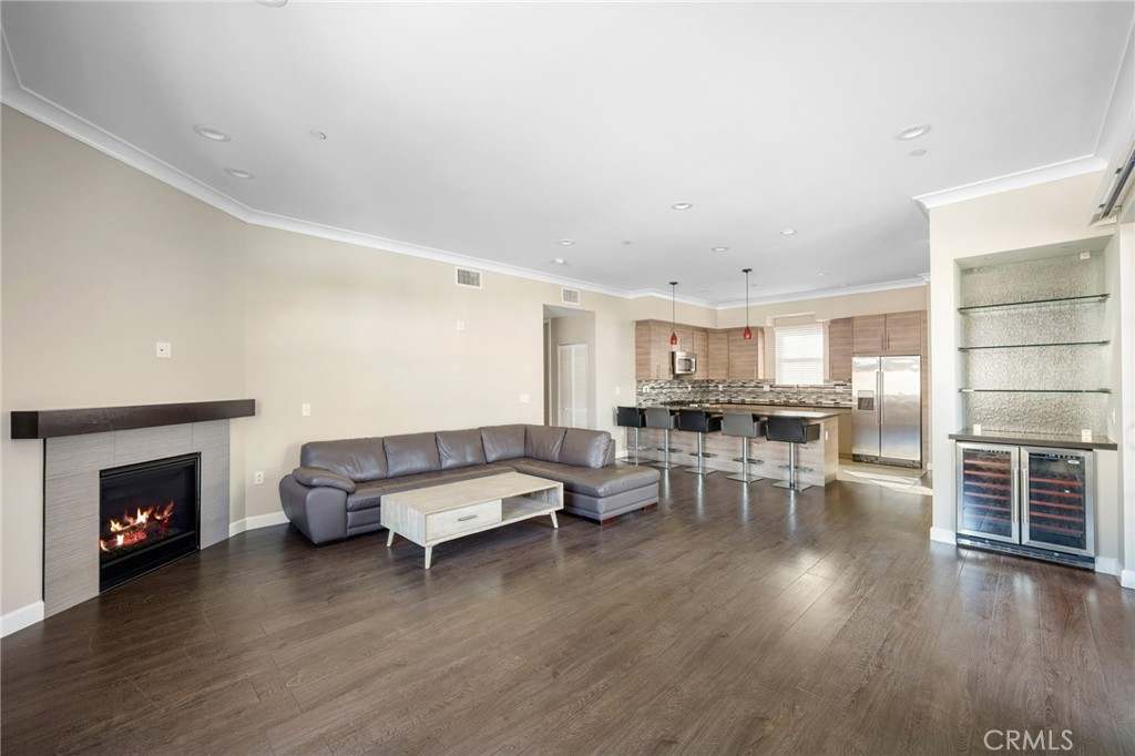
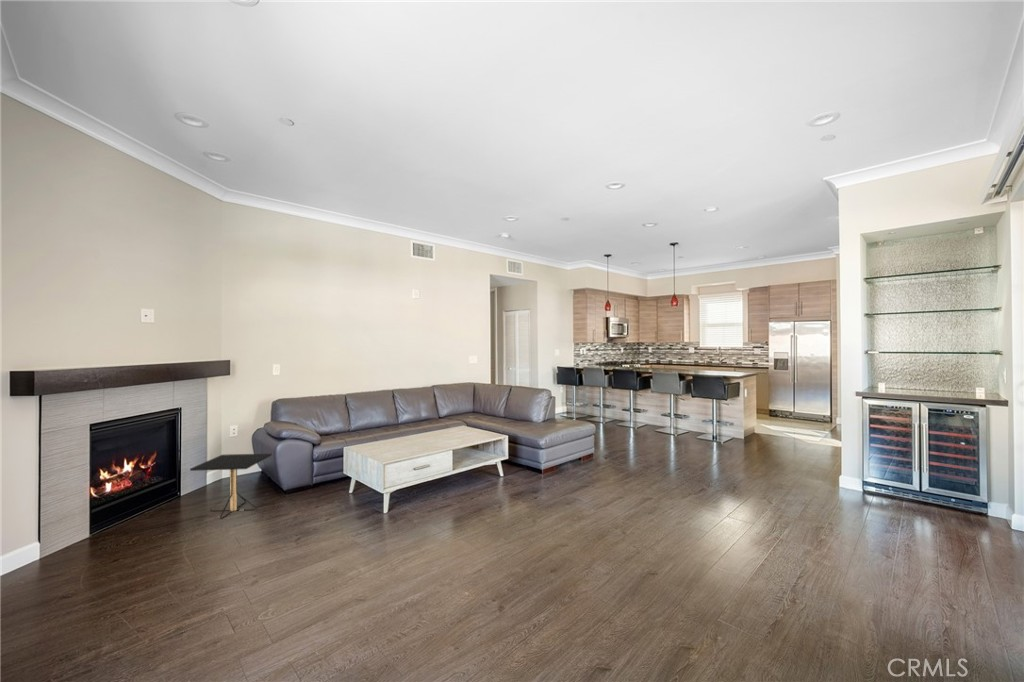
+ side table [189,453,273,520]
